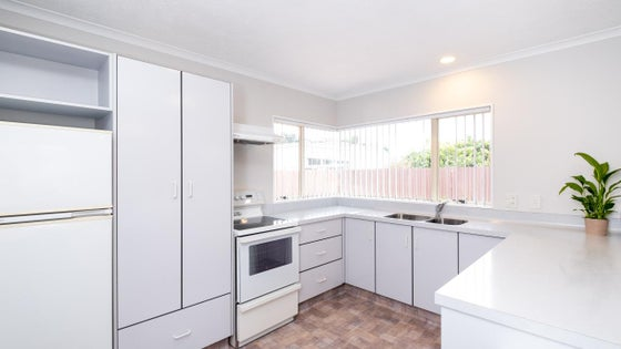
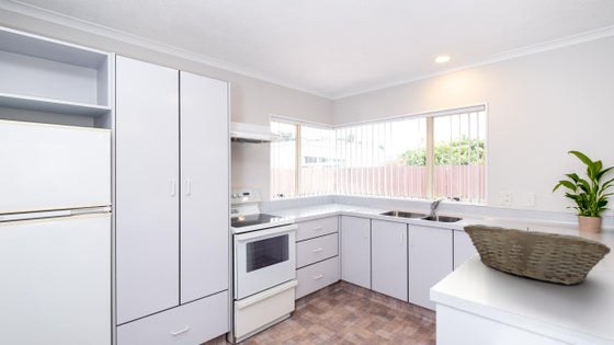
+ fruit basket [463,223,612,286]
